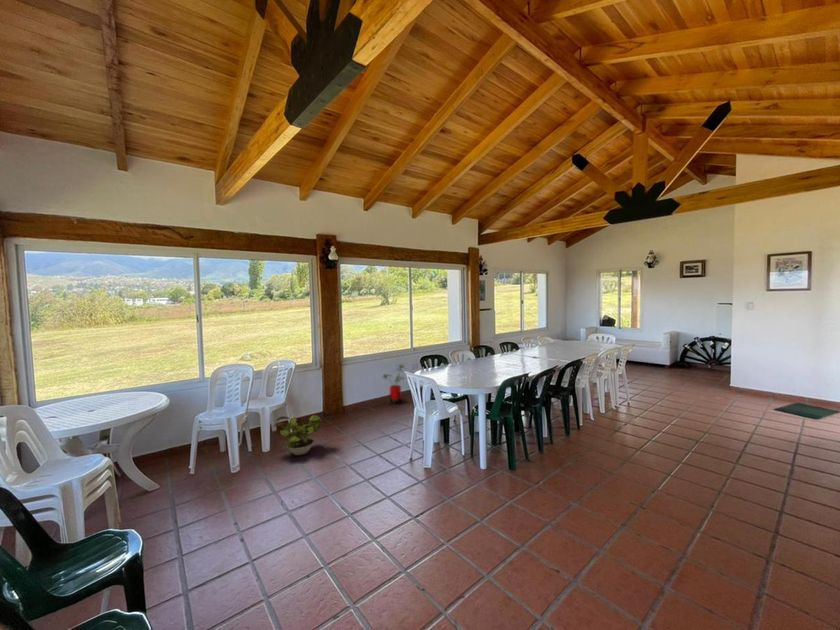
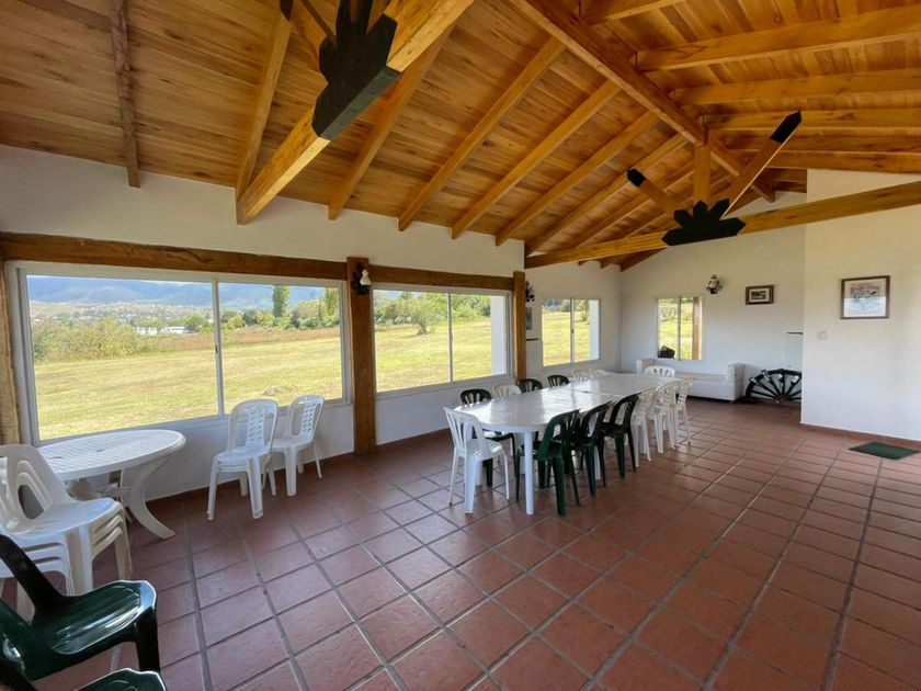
- house plant [381,363,407,406]
- potted plant [270,414,323,456]
